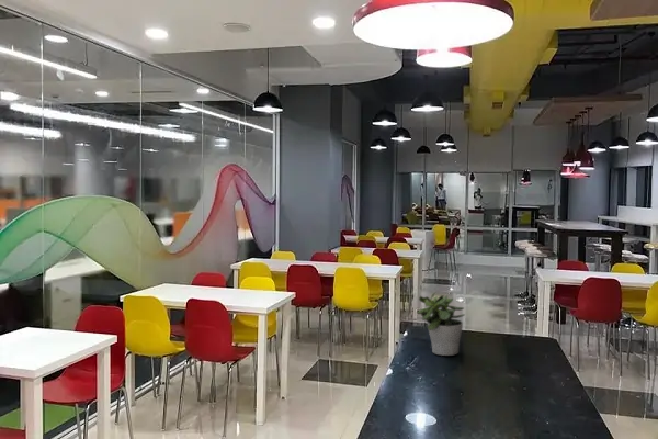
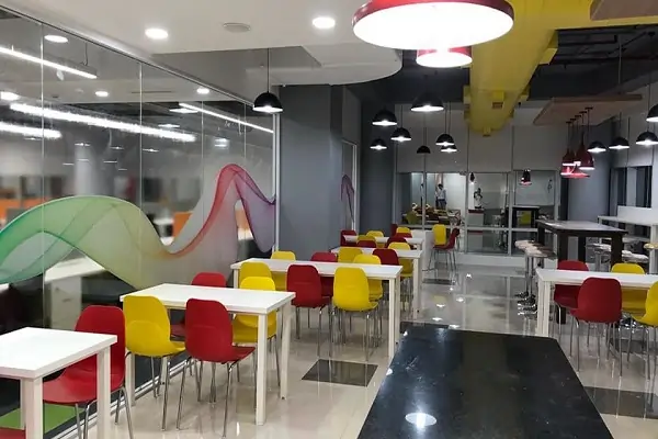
- potted plant [416,291,466,357]
